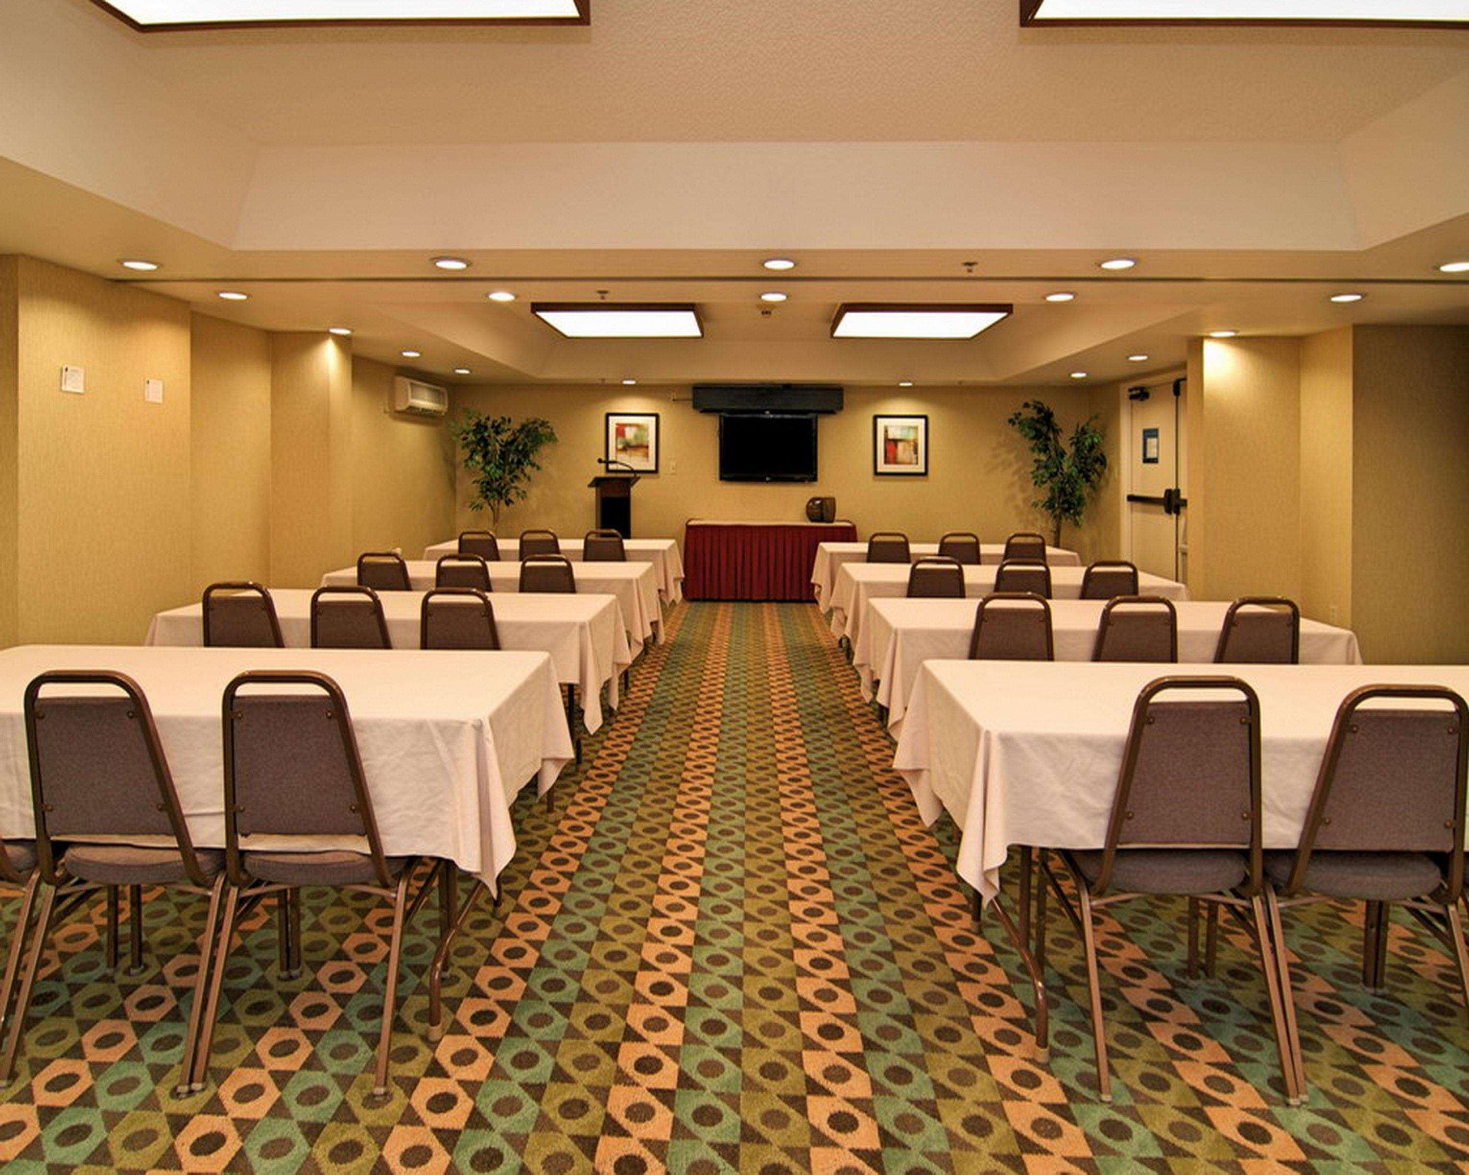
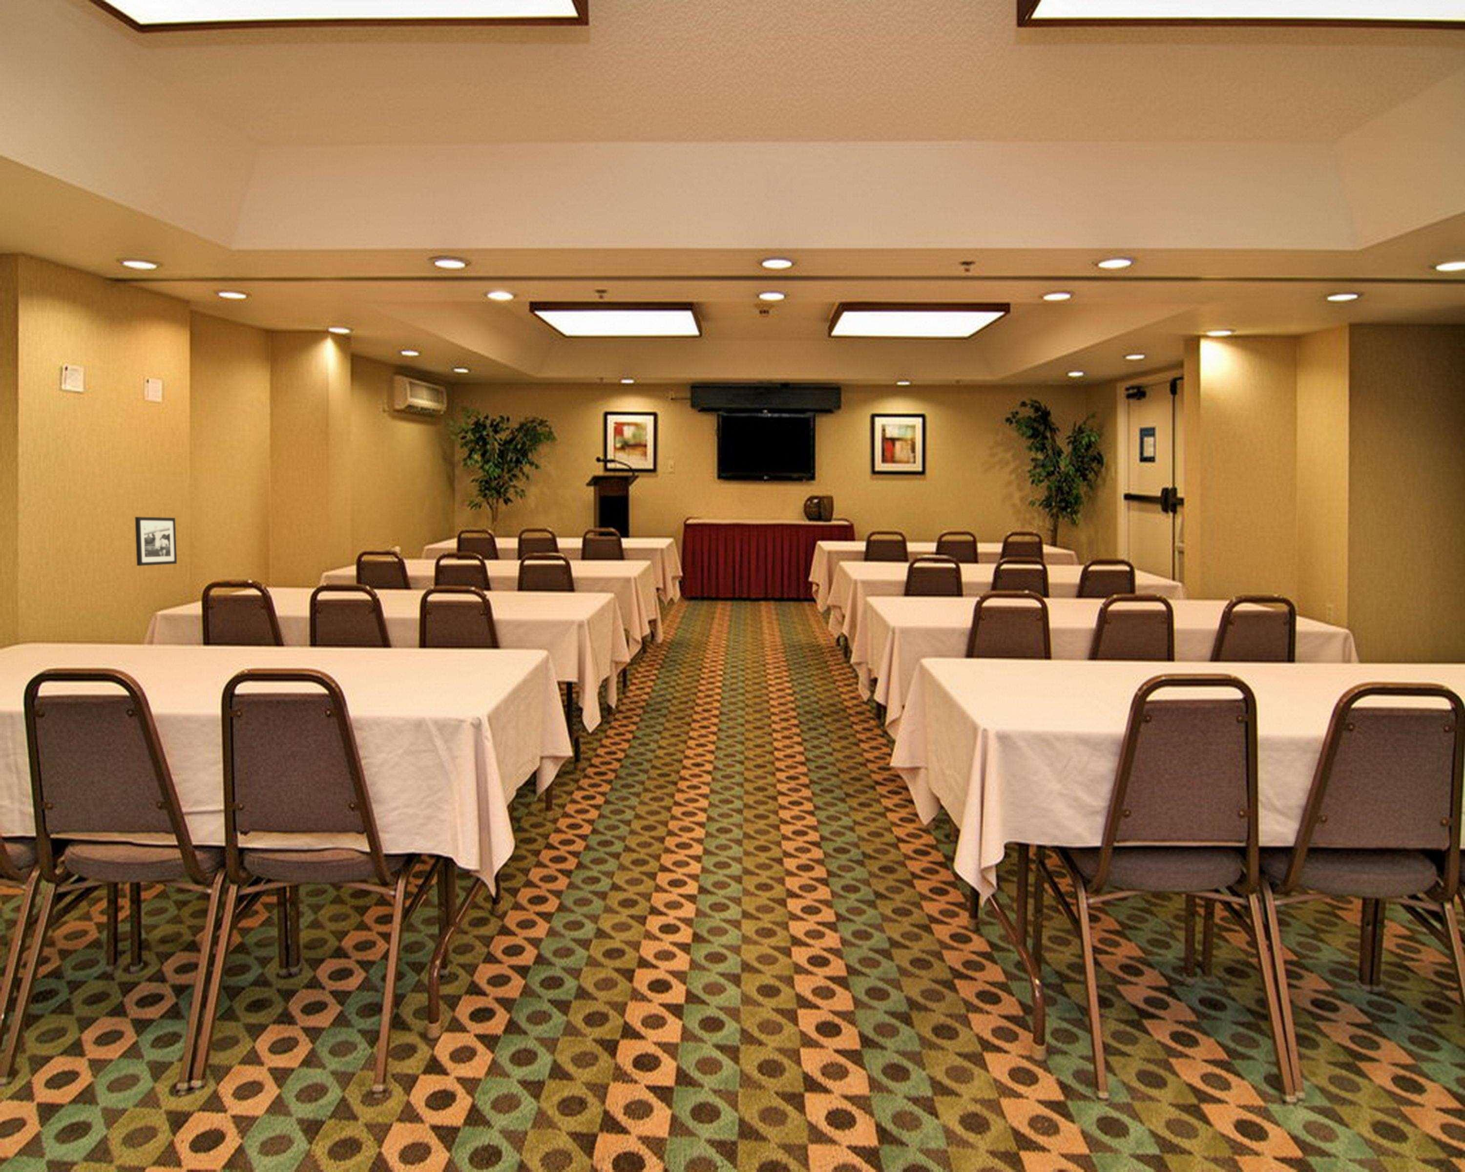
+ picture frame [134,517,177,567]
